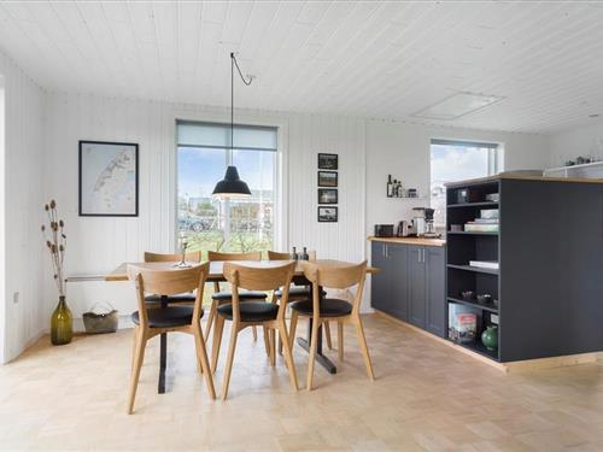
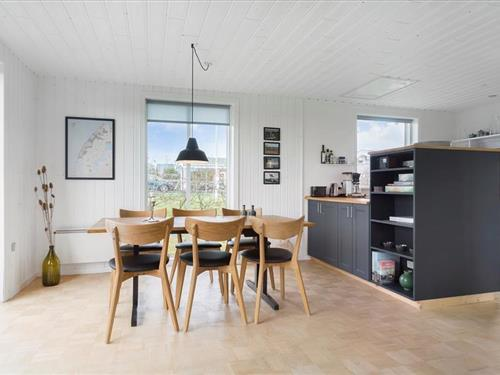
- basket [81,301,119,335]
